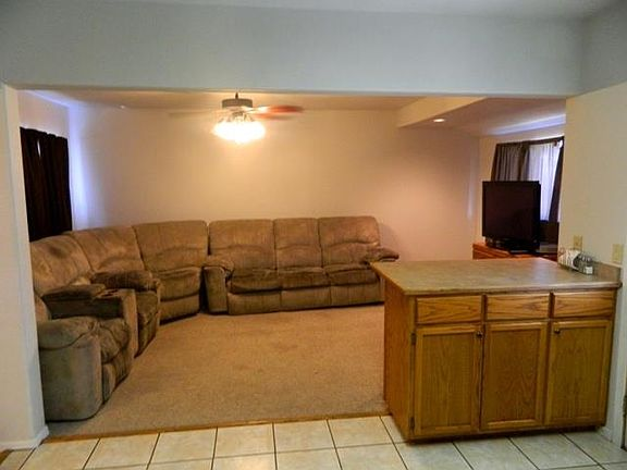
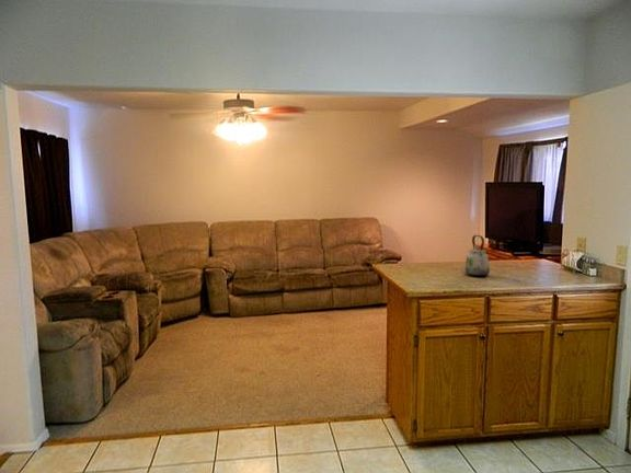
+ kettle [463,234,491,277]
